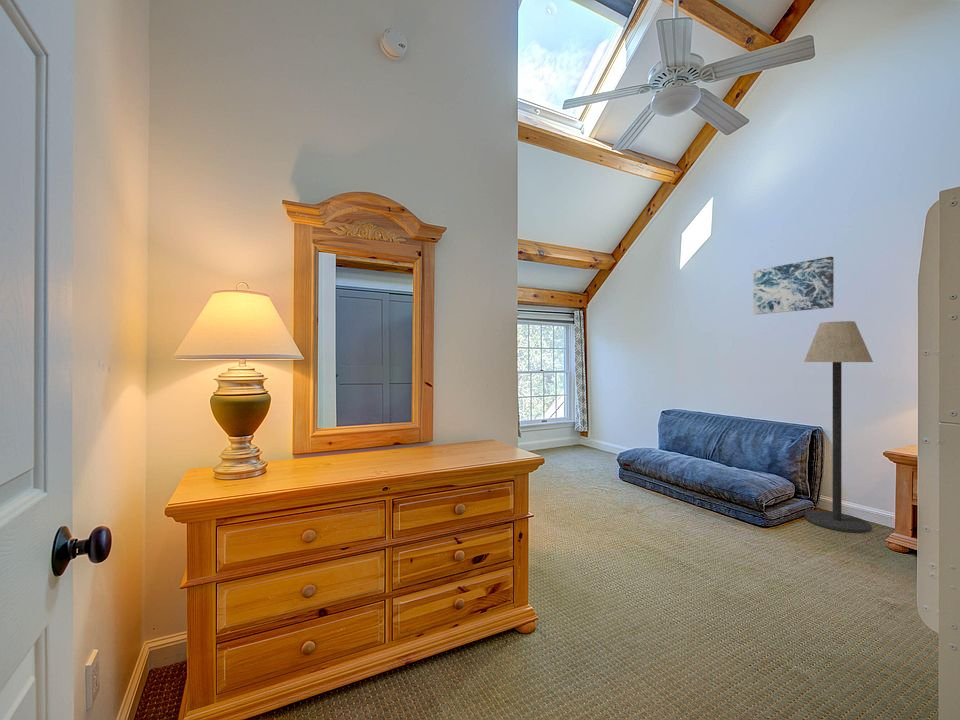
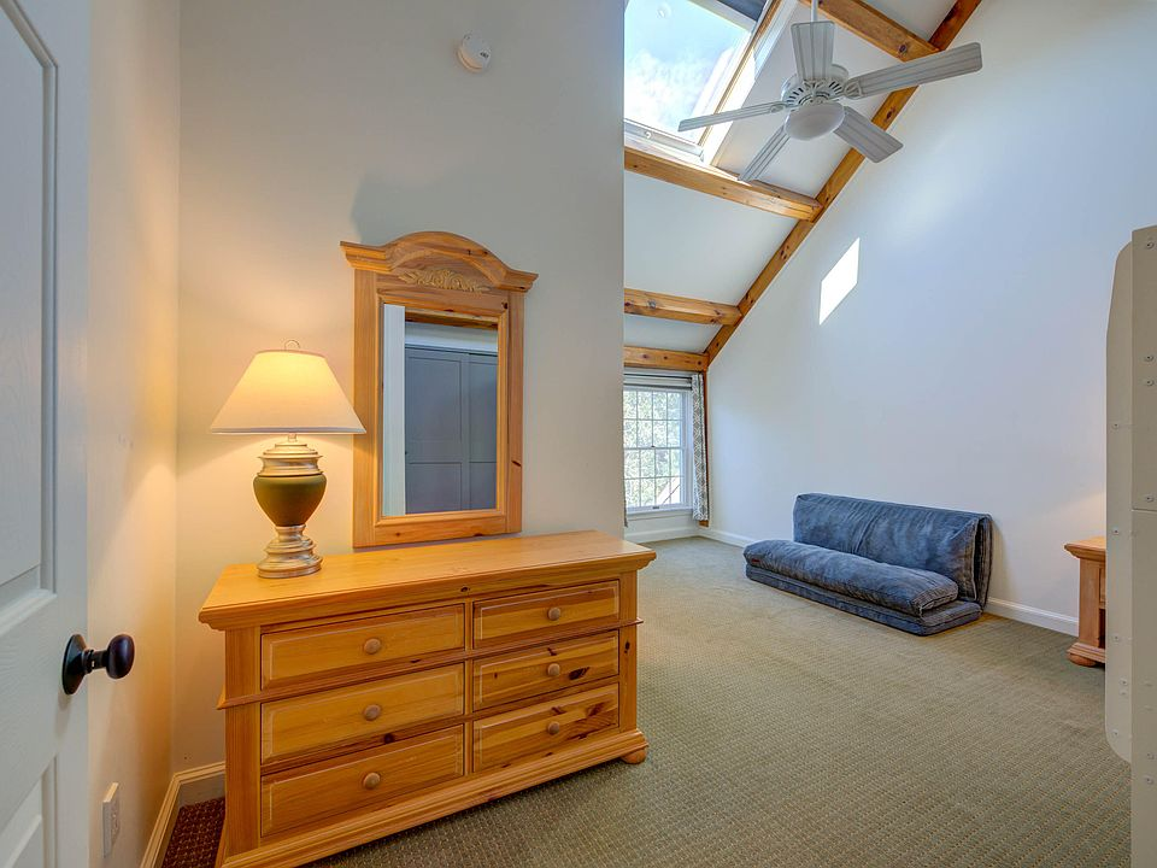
- floor lamp [803,320,874,534]
- wall art [752,256,835,316]
